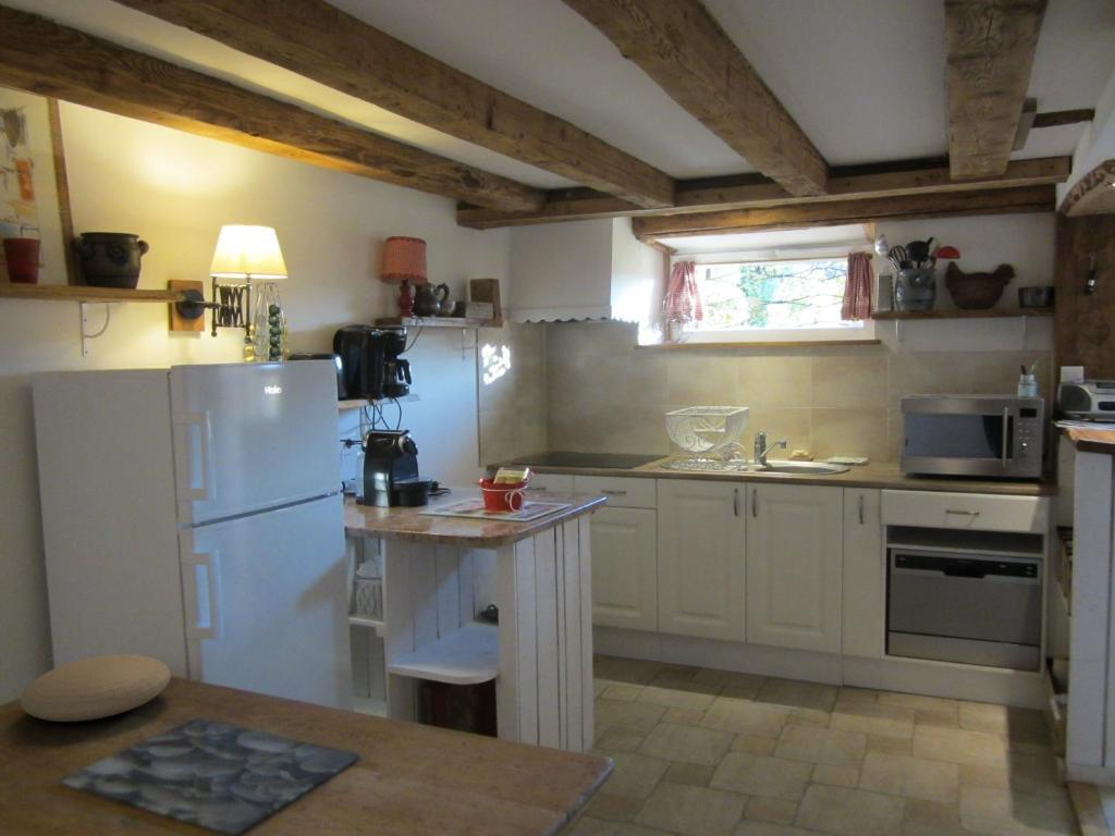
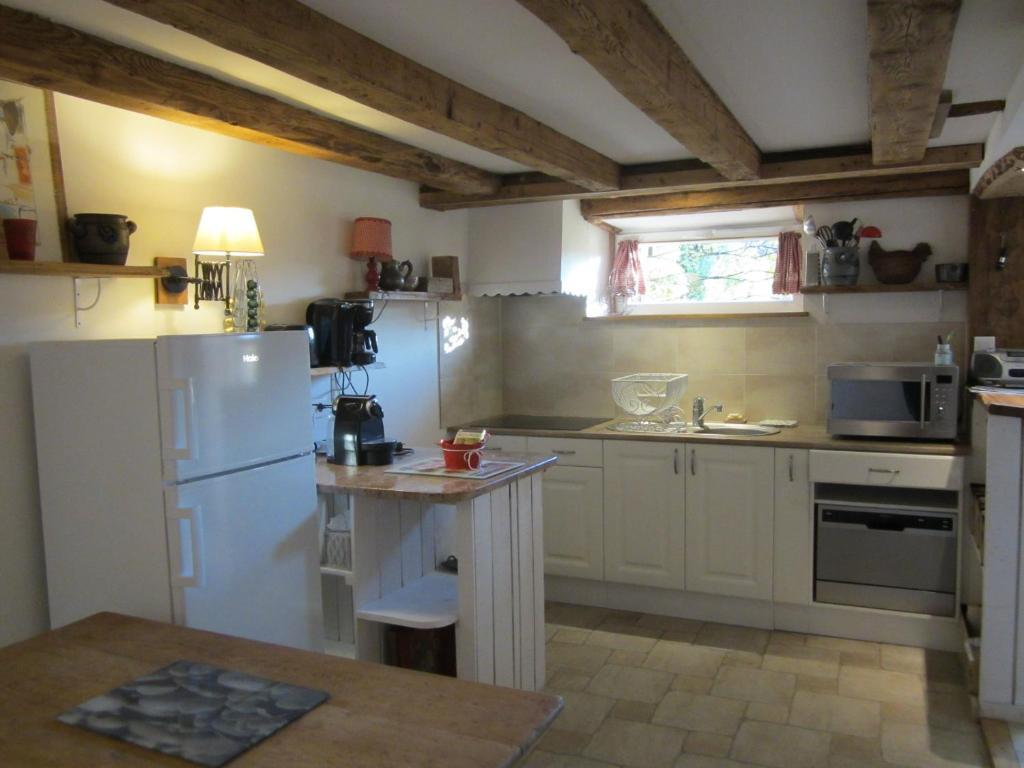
- plate [19,653,172,723]
